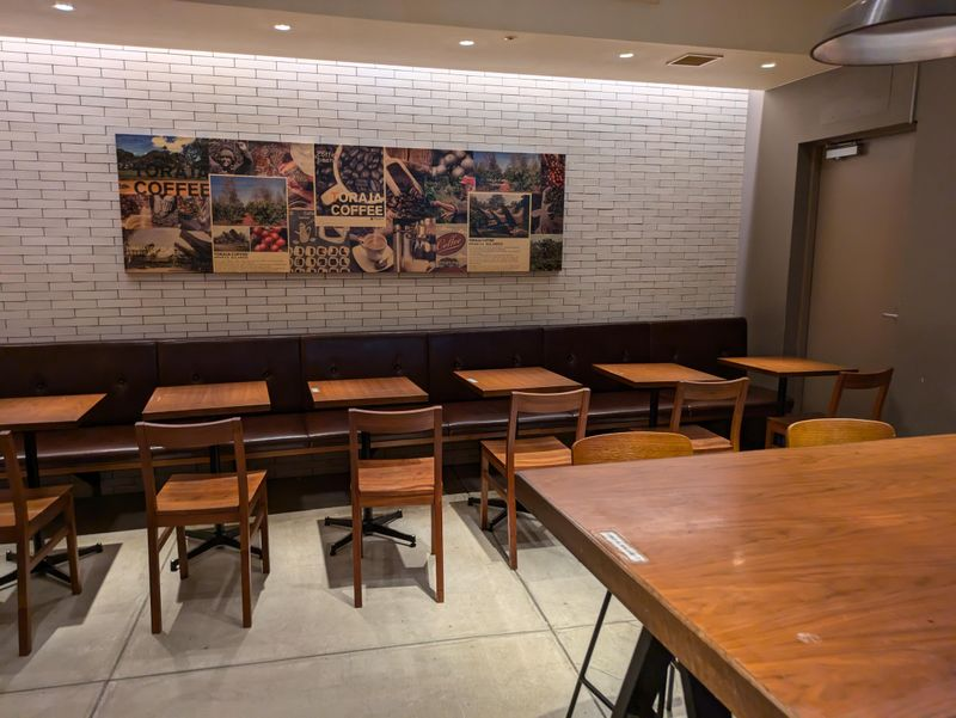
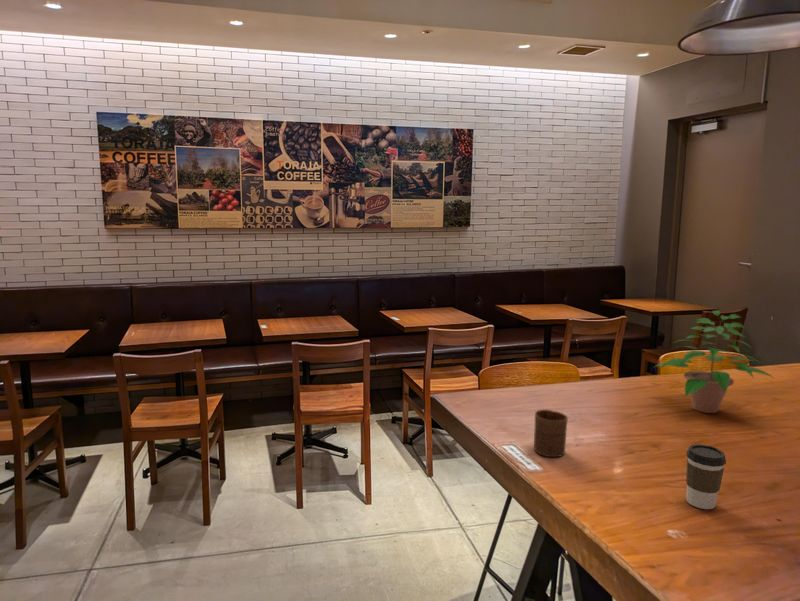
+ cup [533,408,569,458]
+ coffee cup [685,443,727,510]
+ potted plant [653,309,775,414]
